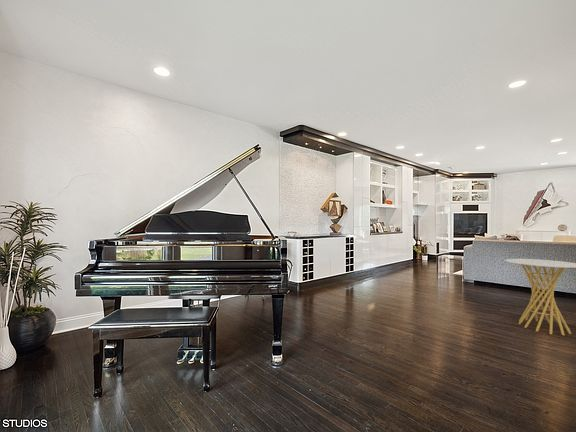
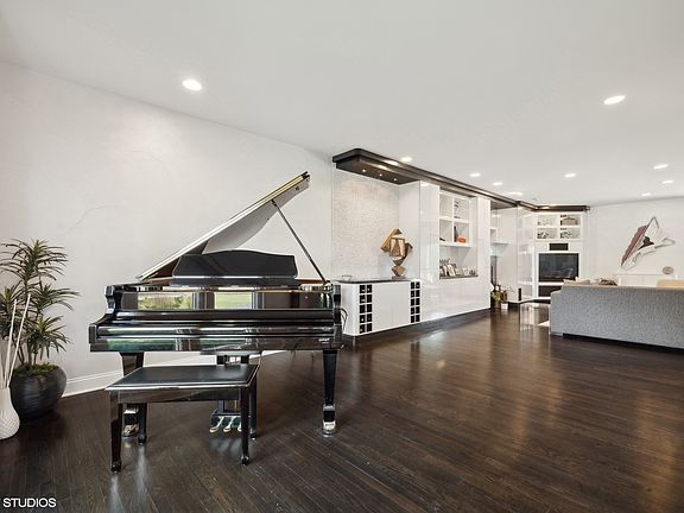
- side table [504,258,576,336]
